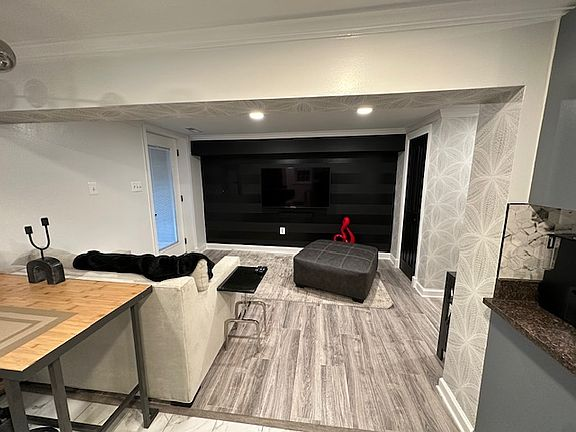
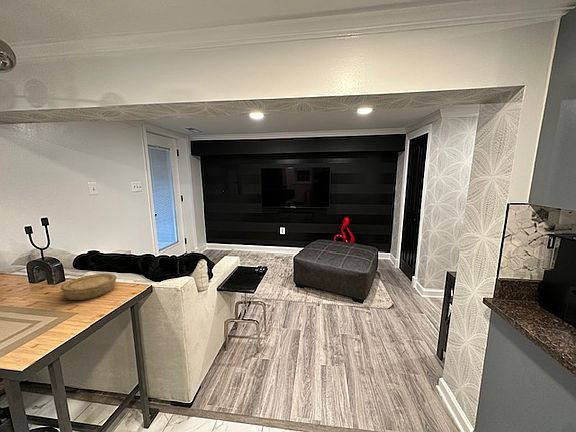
+ bowl [60,273,118,301]
